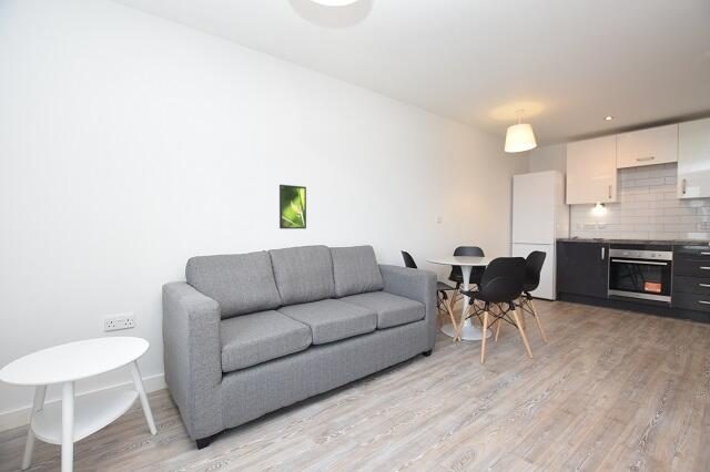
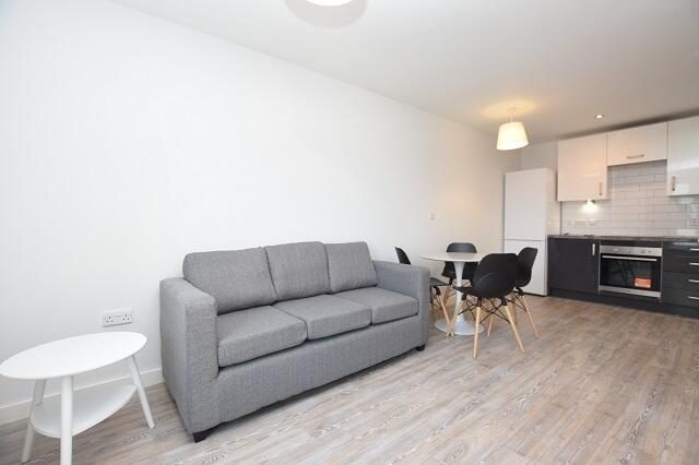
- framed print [278,184,307,229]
